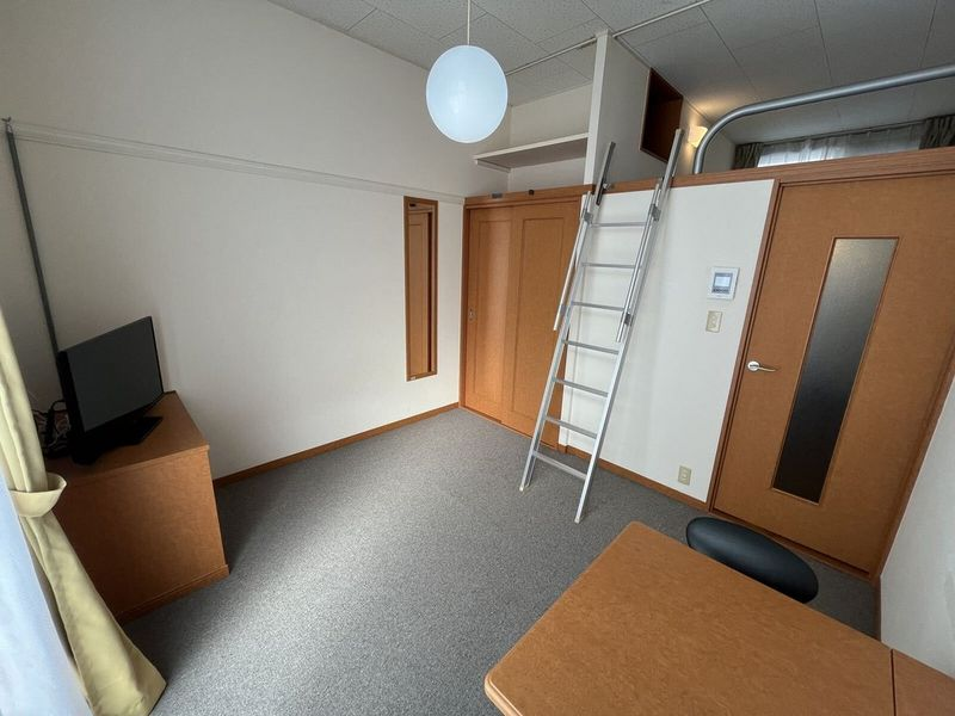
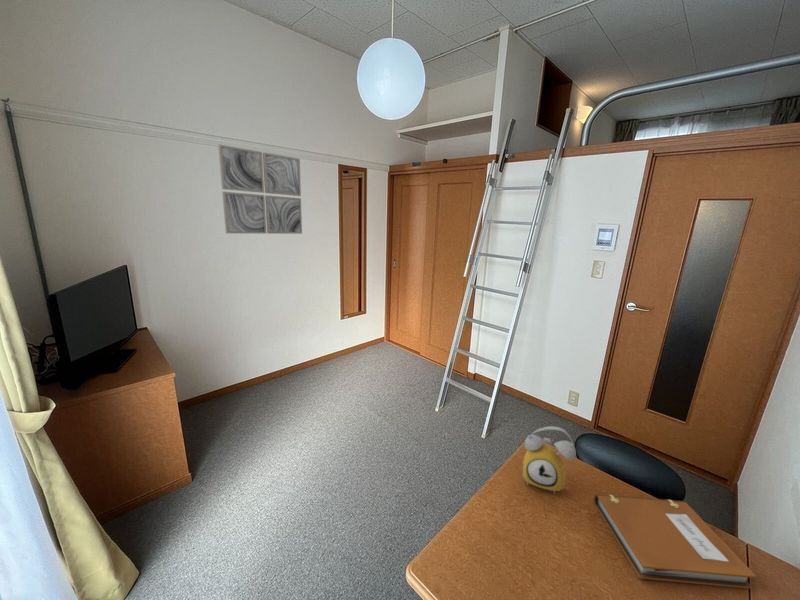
+ alarm clock [522,425,577,495]
+ notebook [593,493,758,590]
+ wall art [217,144,303,235]
